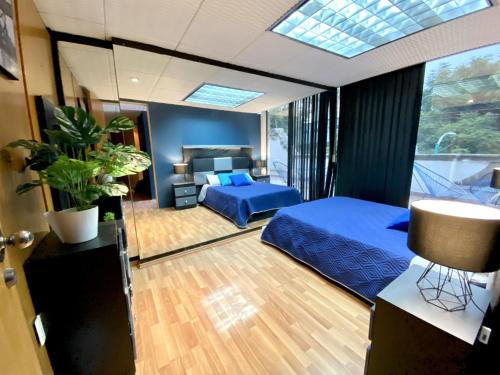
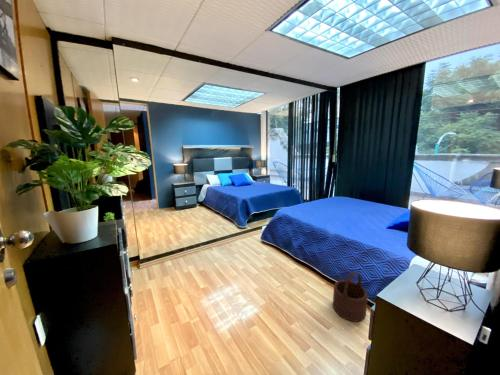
+ wooden bucket [332,271,369,323]
